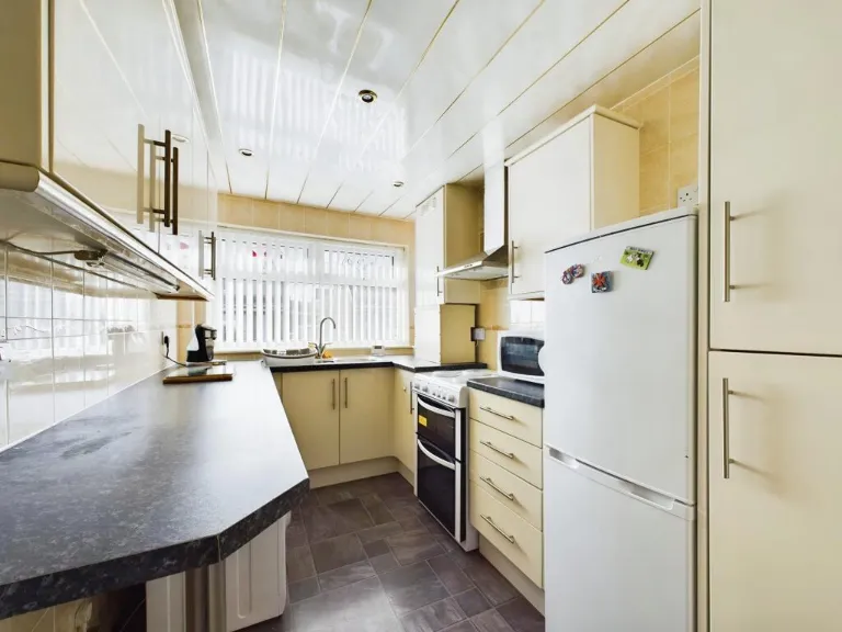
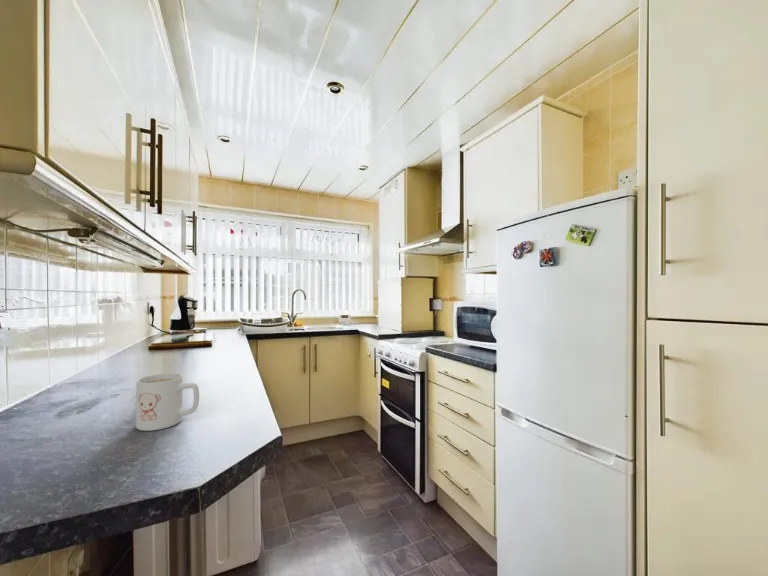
+ mug [135,372,200,432]
